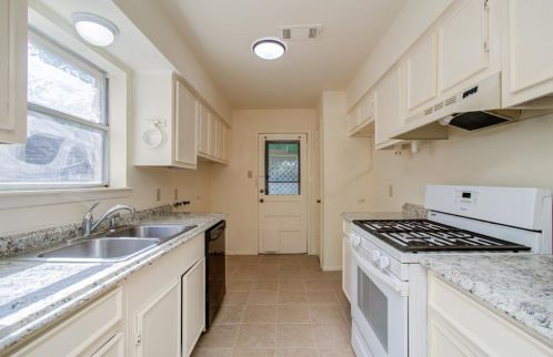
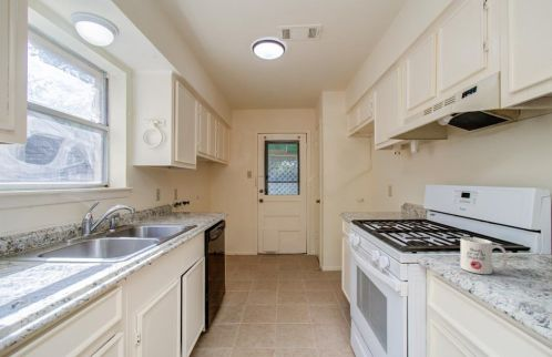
+ mug [459,236,508,275]
